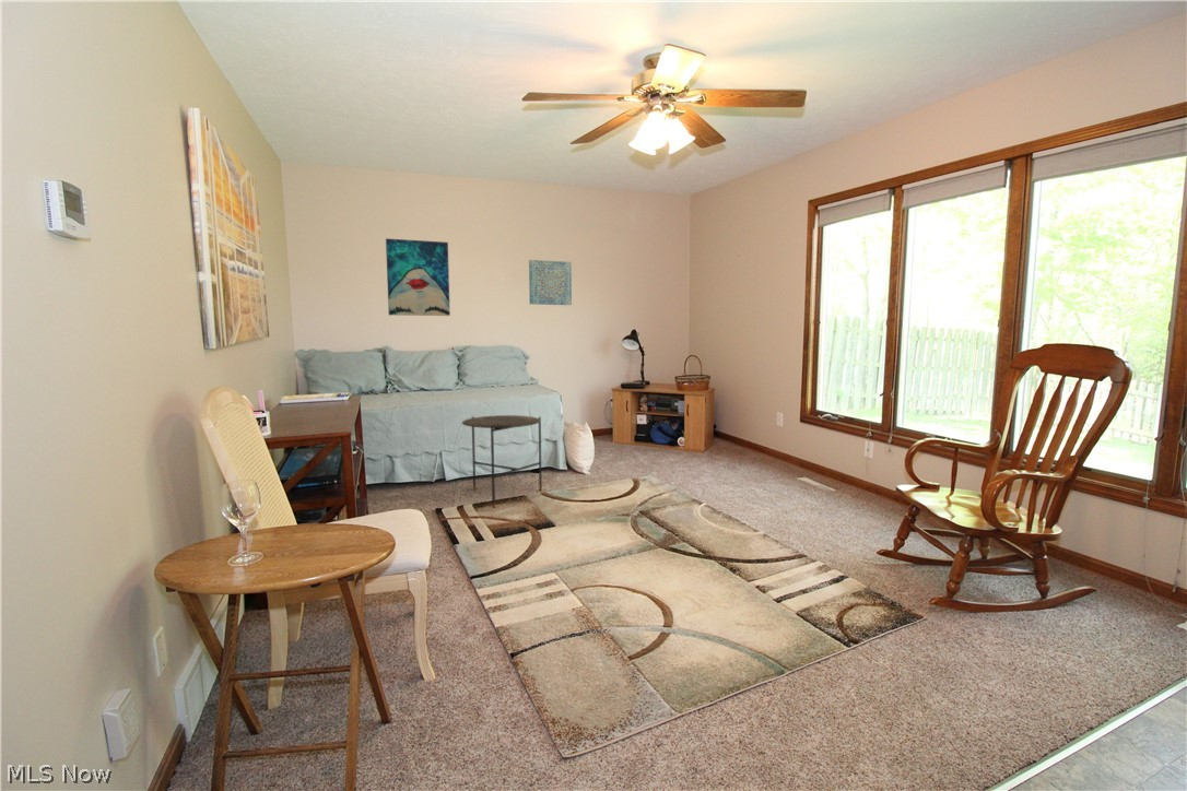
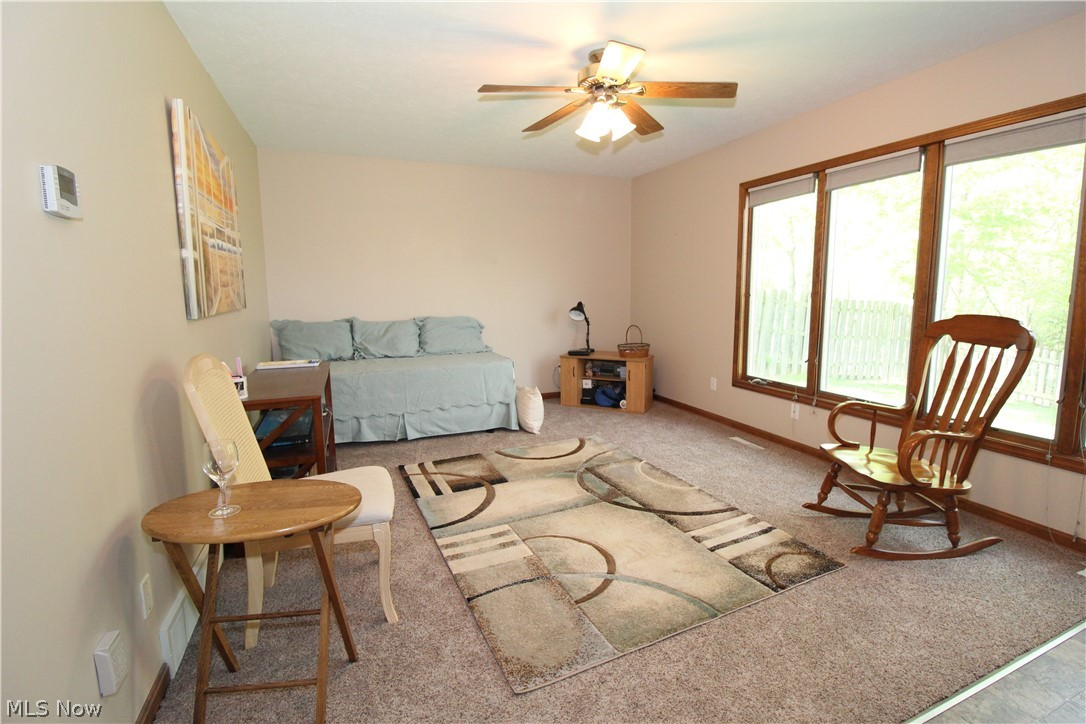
- side table [461,414,543,510]
- wall art [528,259,573,306]
- wall art [385,237,451,317]
